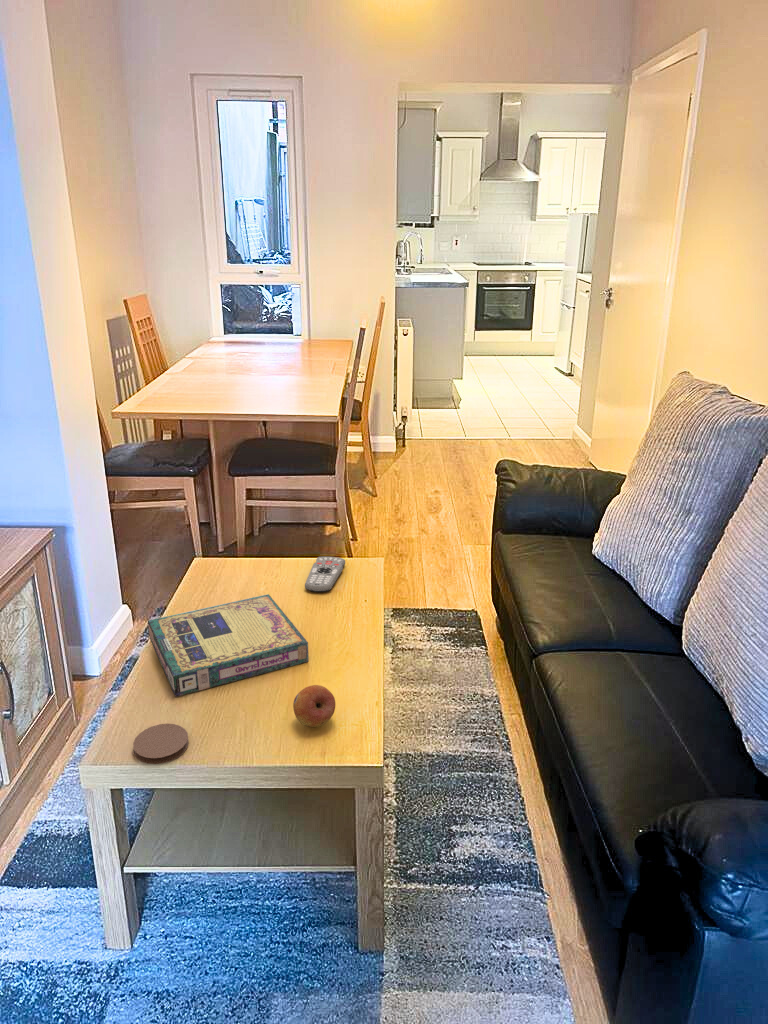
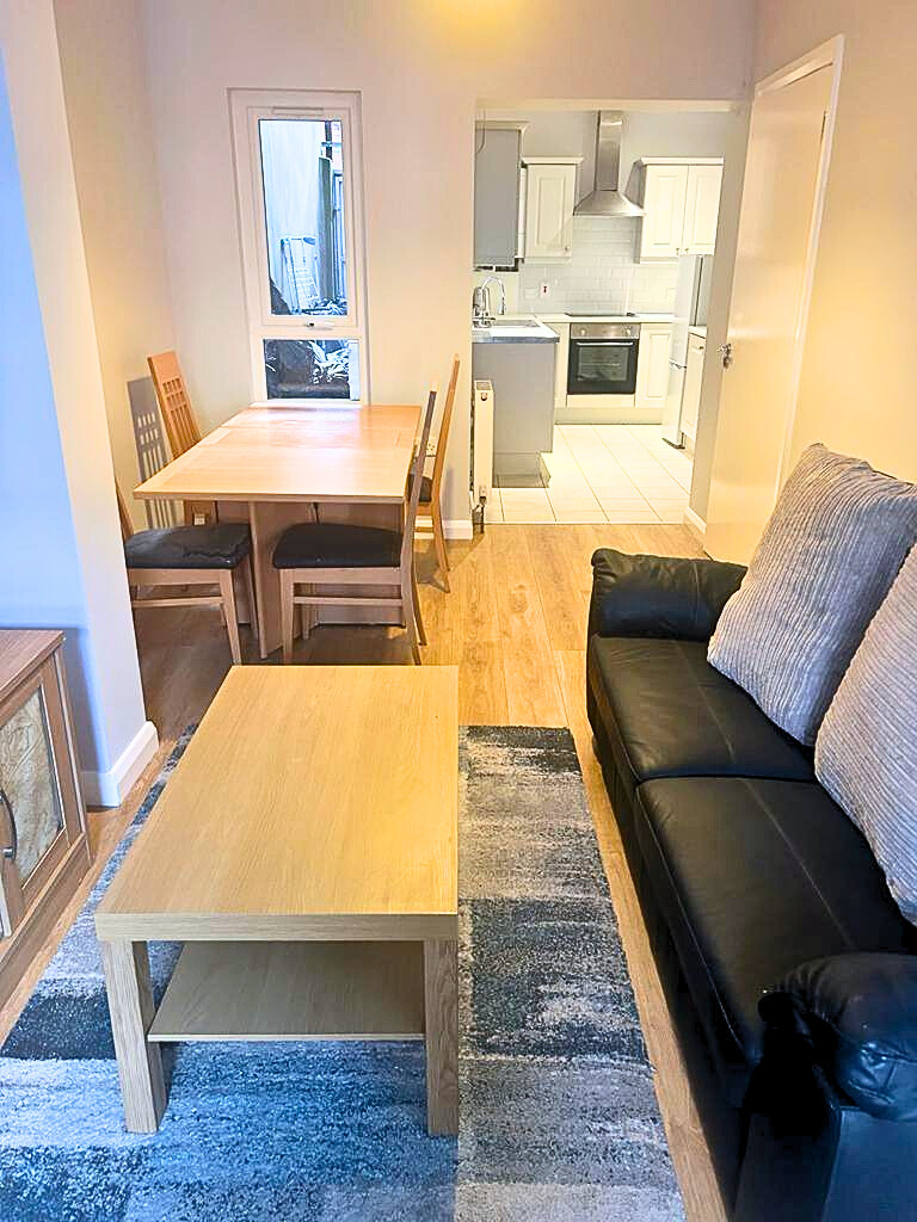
- fruit [292,684,336,728]
- video game box [147,593,310,698]
- remote control [304,556,346,593]
- coaster [132,723,190,765]
